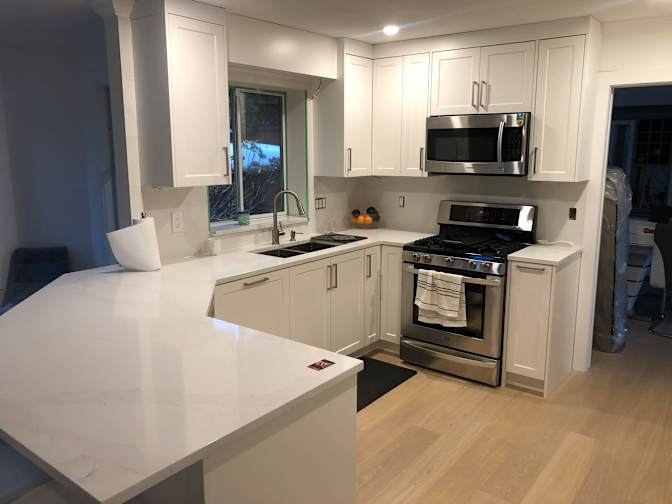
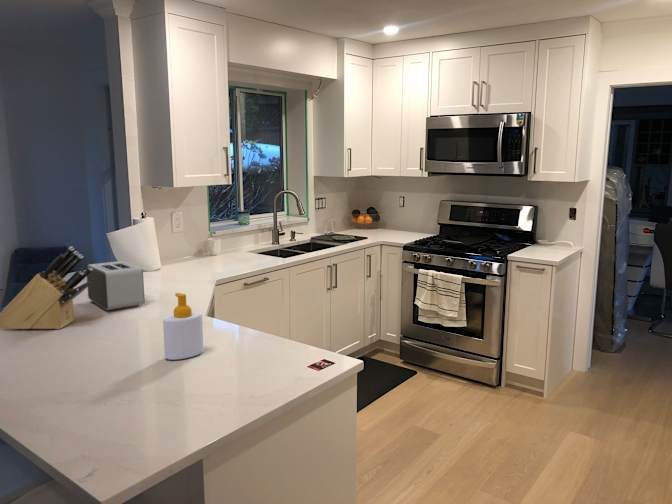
+ toaster [85,260,146,311]
+ knife block [0,245,93,330]
+ soap bottle [162,292,204,361]
